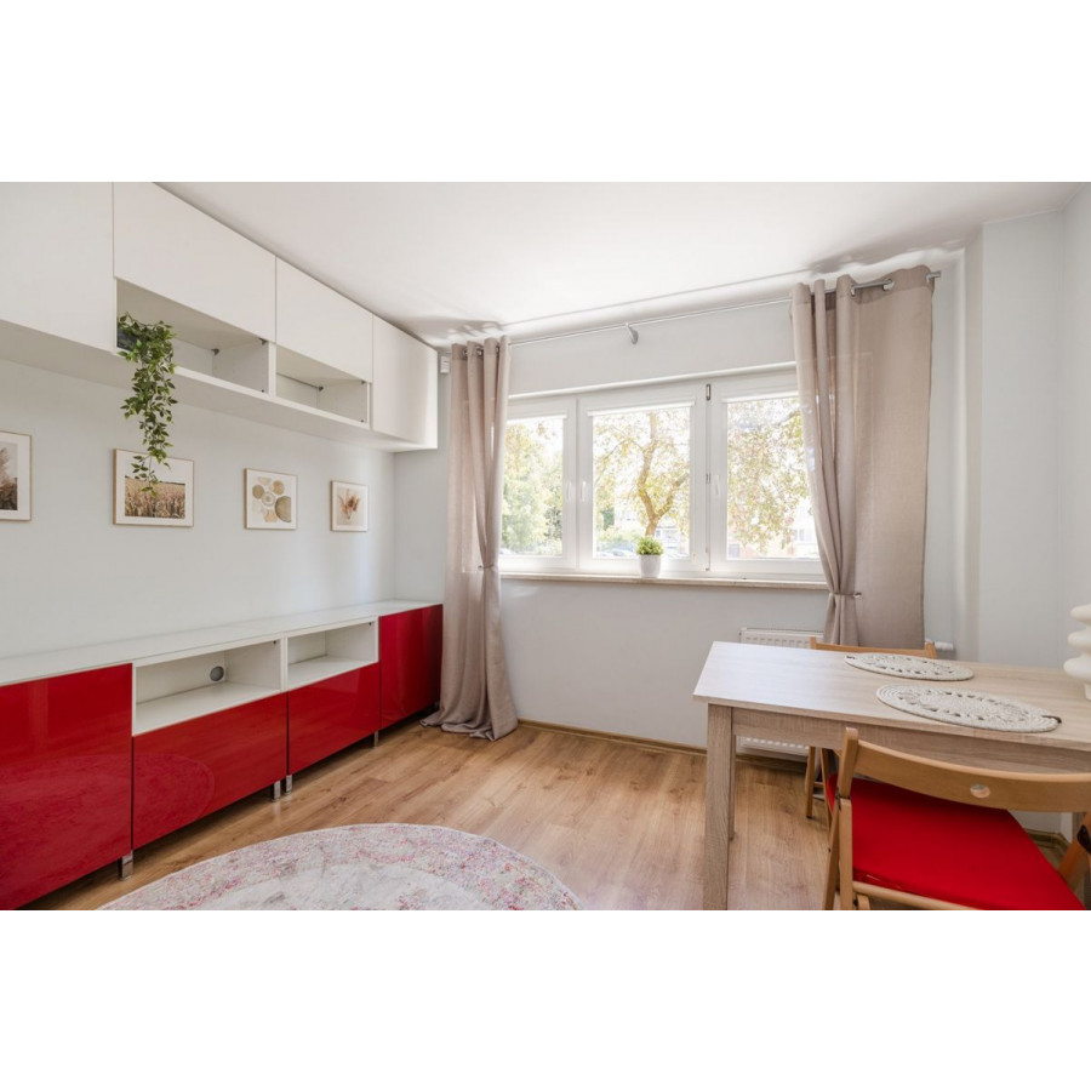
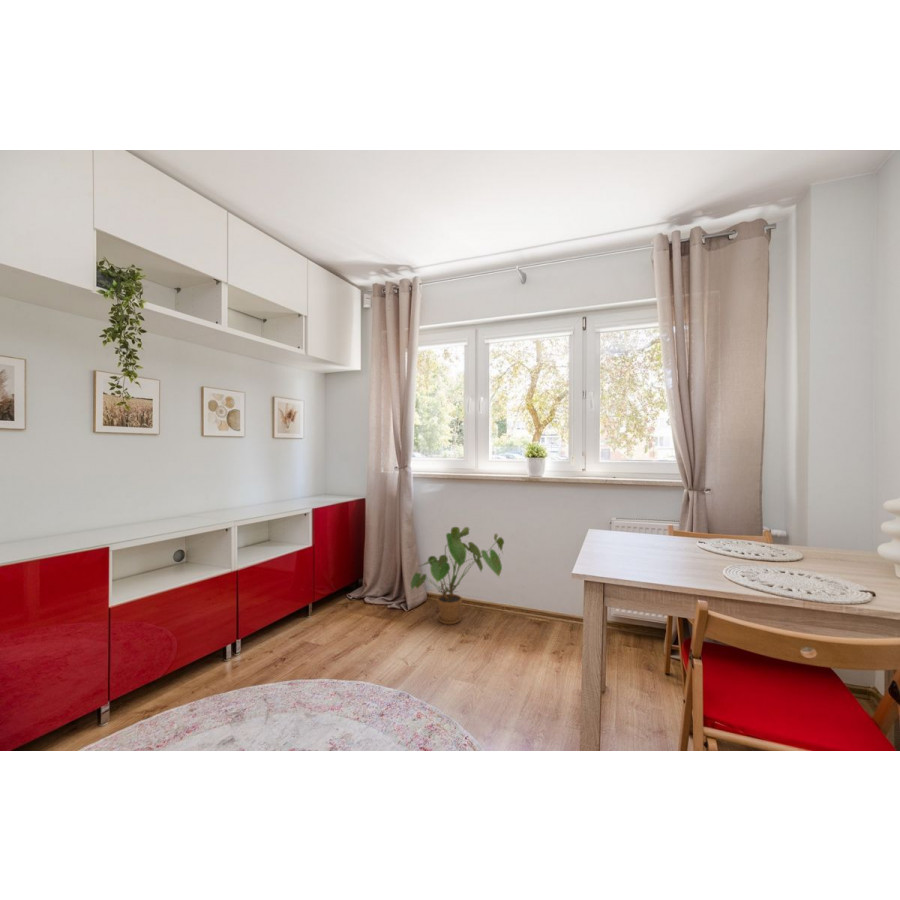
+ house plant [410,526,505,626]
